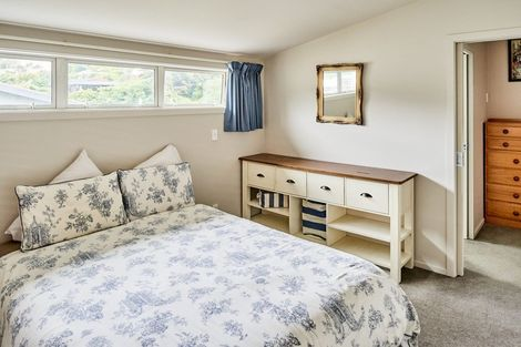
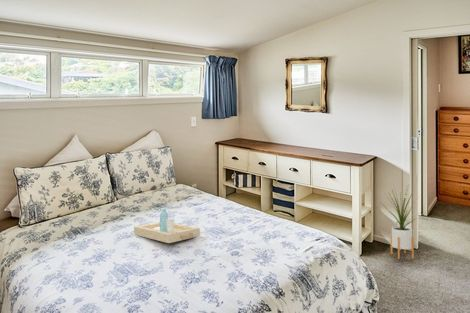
+ serving tray [133,208,201,244]
+ house plant [381,183,424,260]
